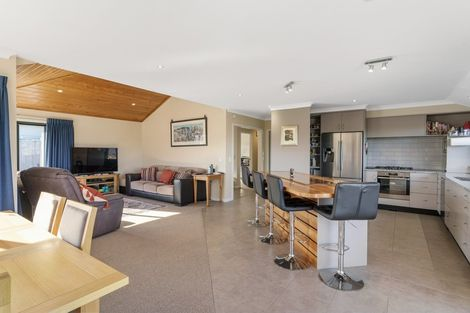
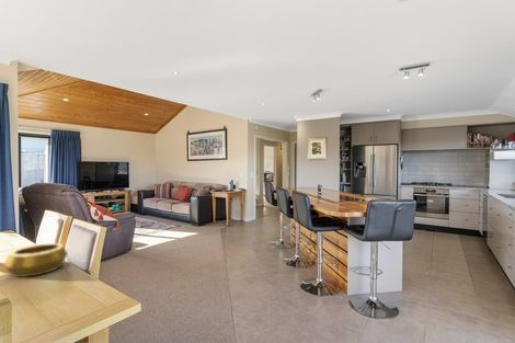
+ decorative bowl [2,242,69,278]
